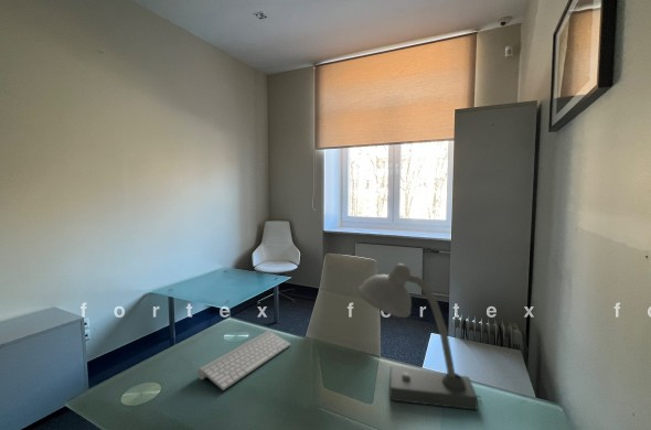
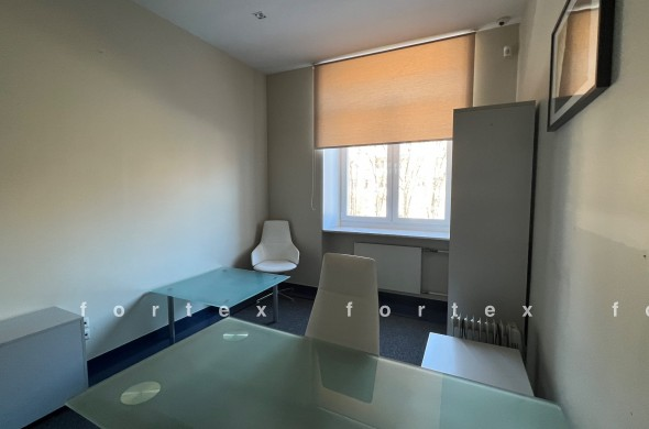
- keyboard [196,329,291,391]
- desk lamp [356,262,481,411]
